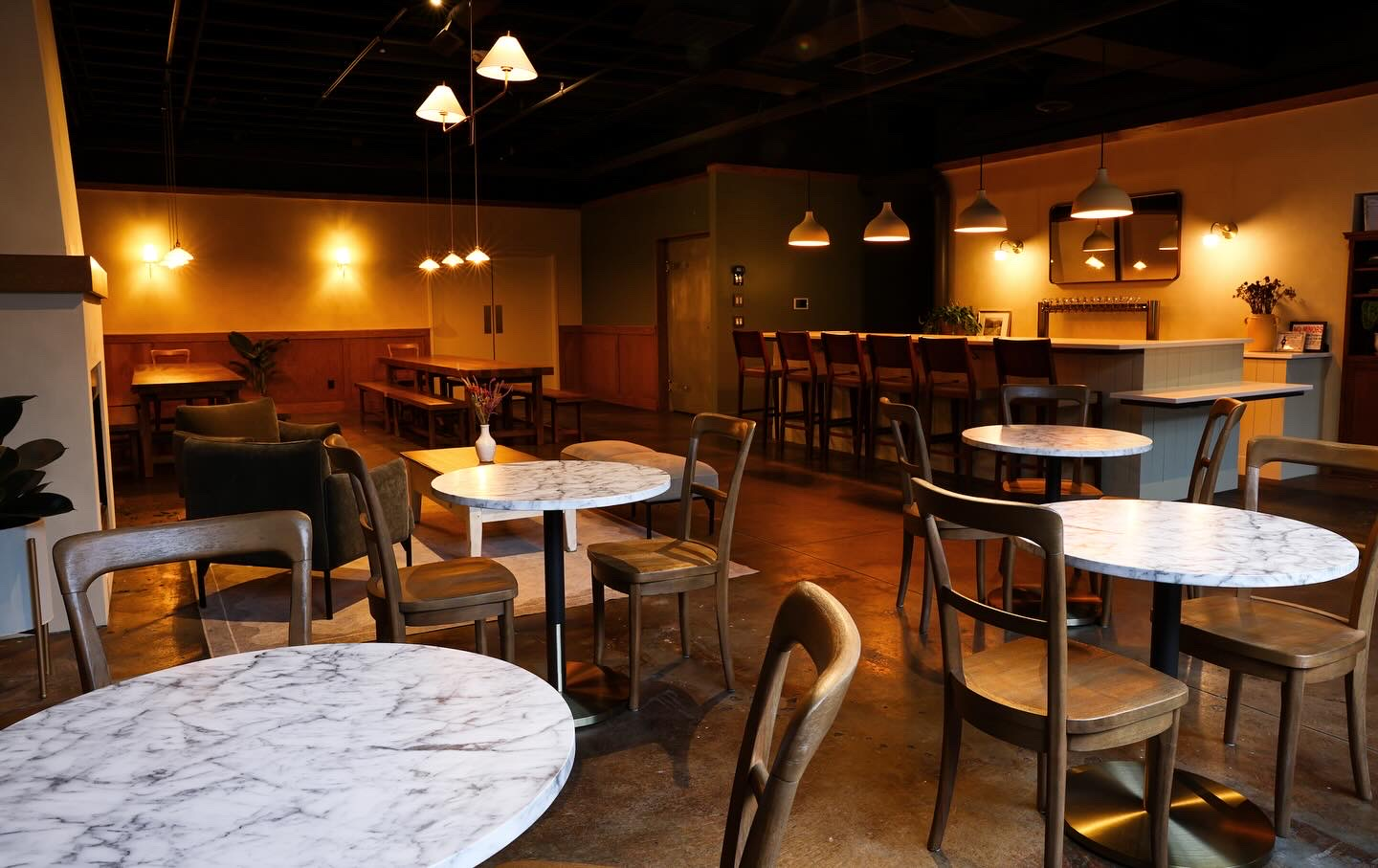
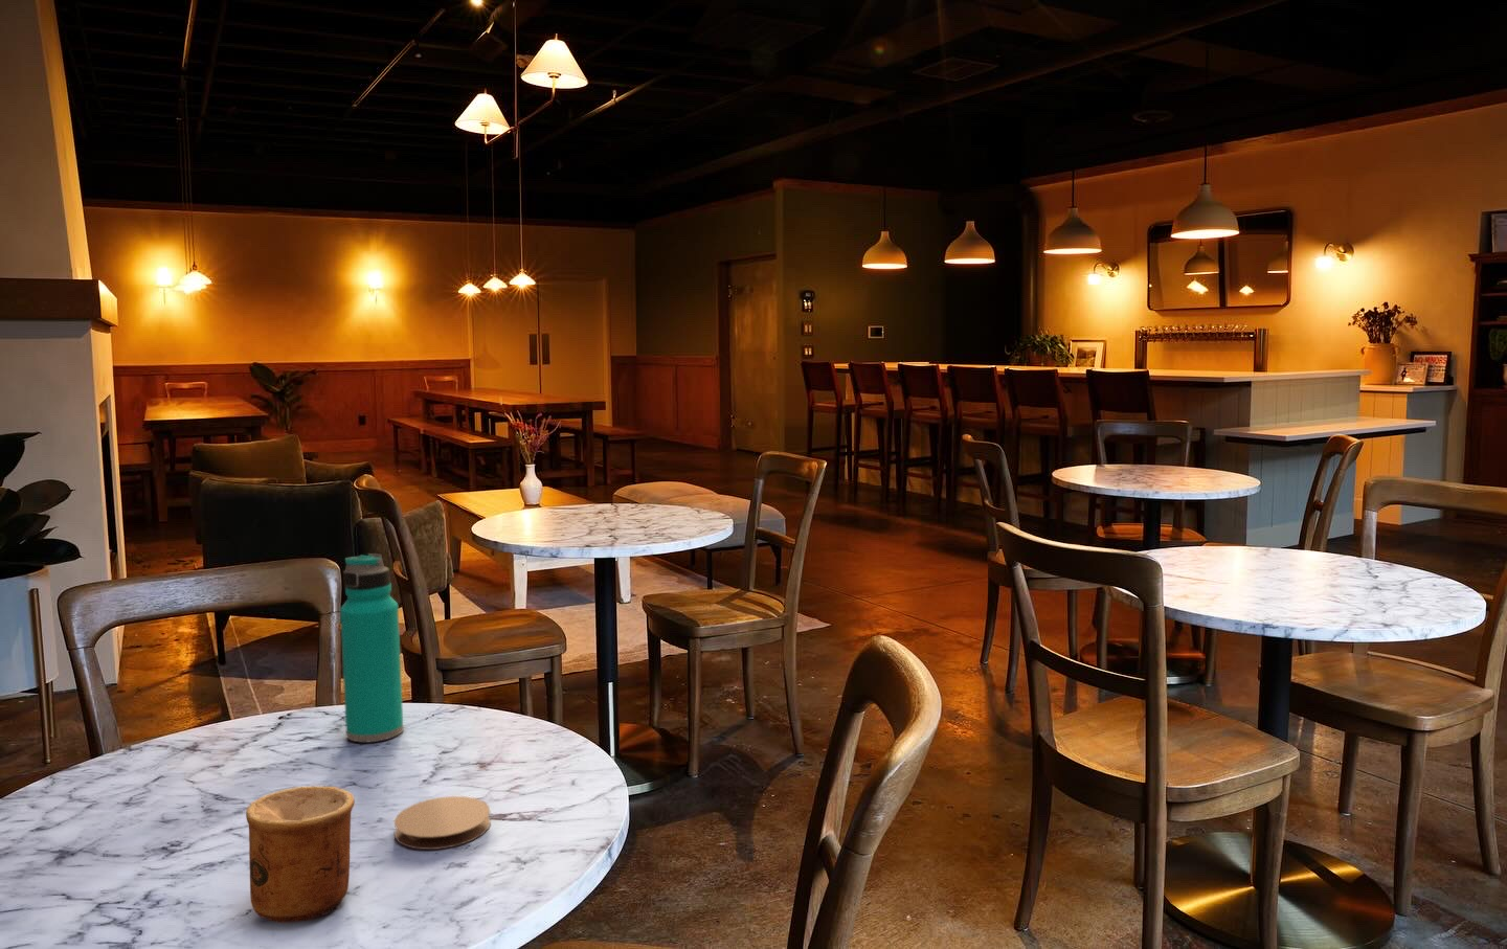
+ coaster [394,795,492,851]
+ water bottle [339,552,404,742]
+ cup [245,785,355,924]
